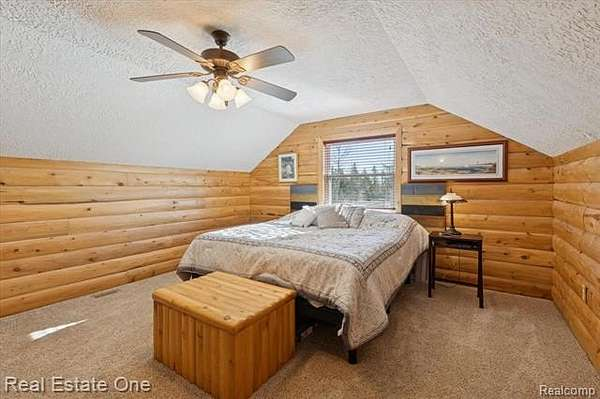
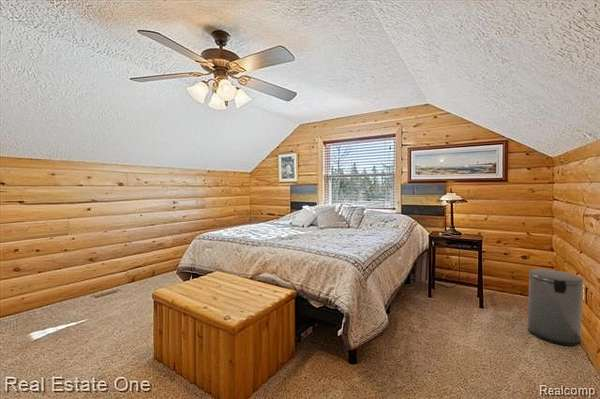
+ trash can [527,268,584,347]
